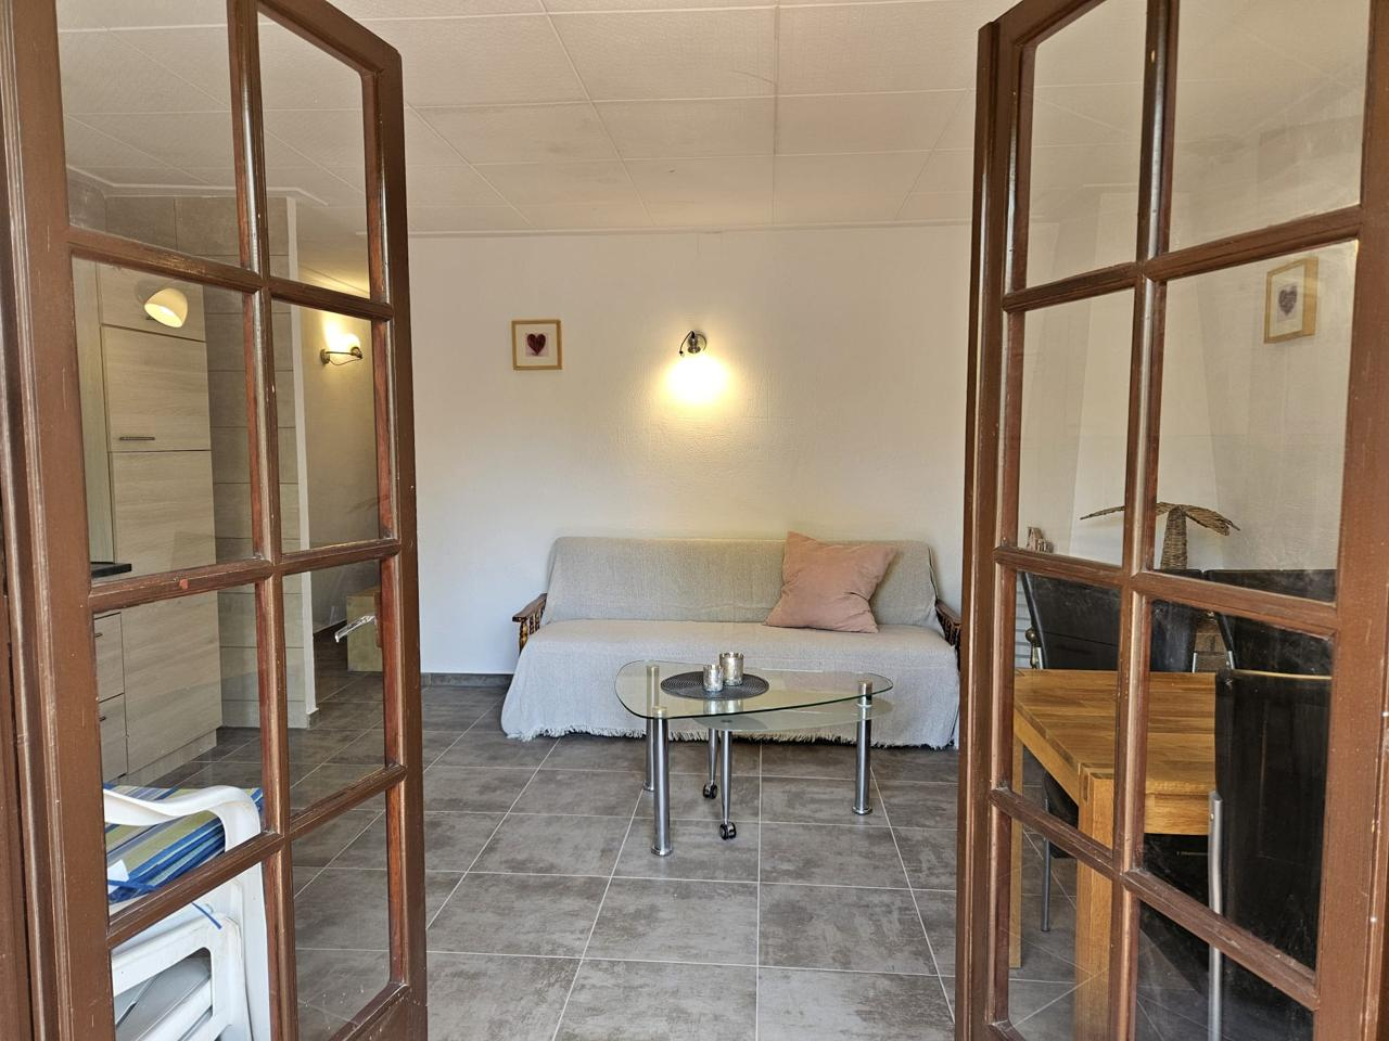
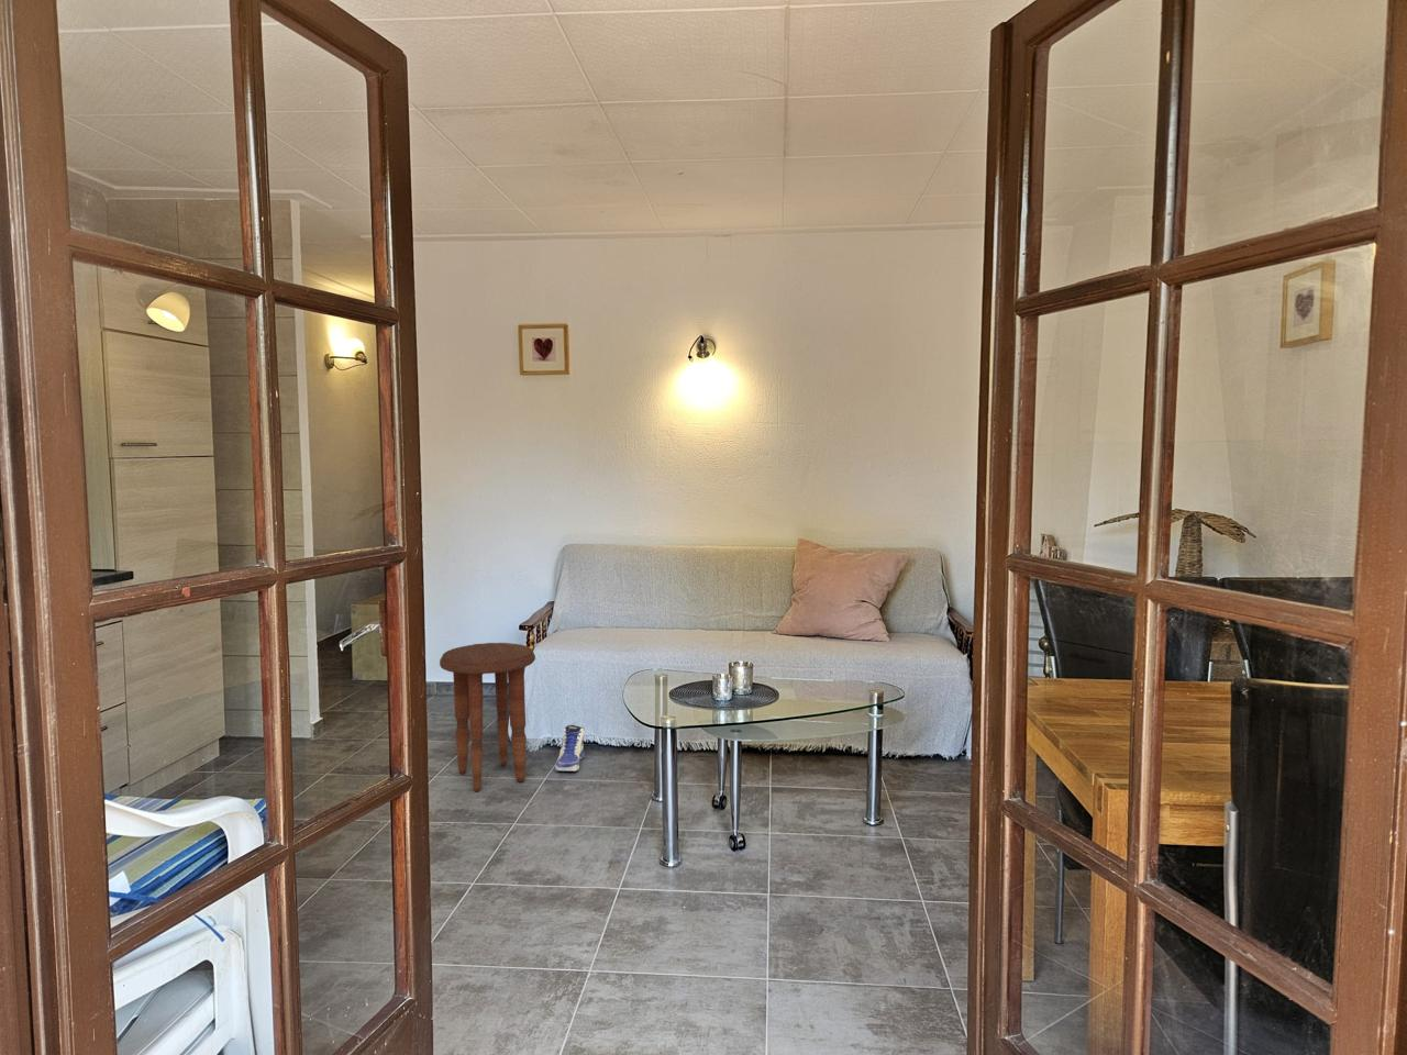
+ sneaker [554,725,586,772]
+ side table [439,642,536,793]
